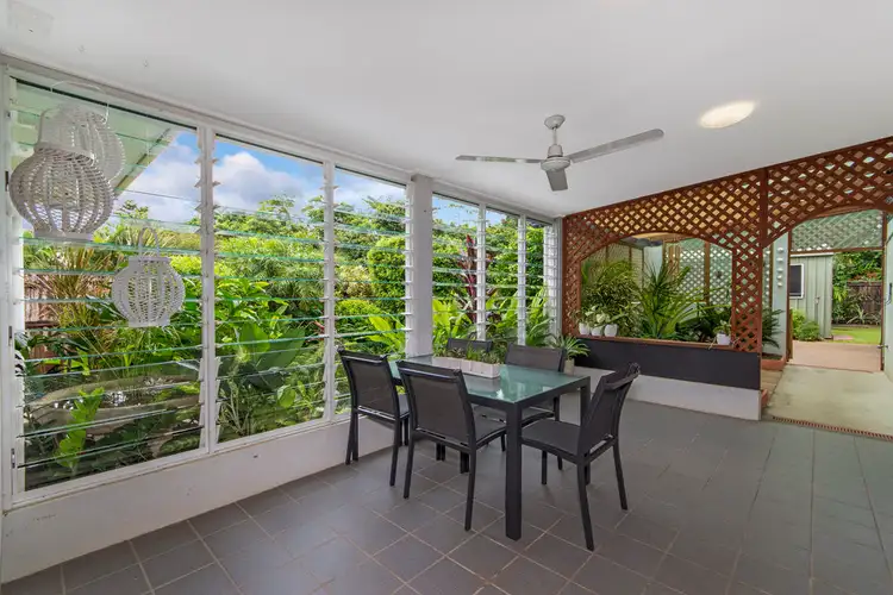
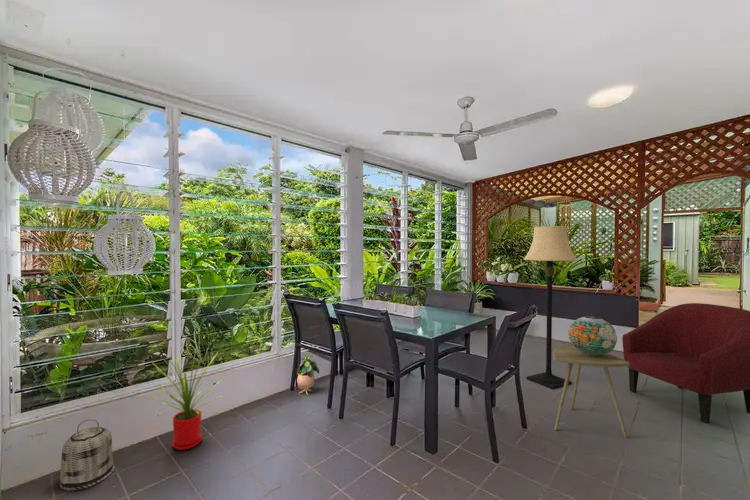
+ potted plant [296,353,320,396]
+ side table [552,344,630,439]
+ house plant [147,345,229,451]
+ lantern [567,315,618,356]
+ basket [59,418,115,492]
+ armchair [621,302,750,424]
+ lamp [522,225,579,390]
